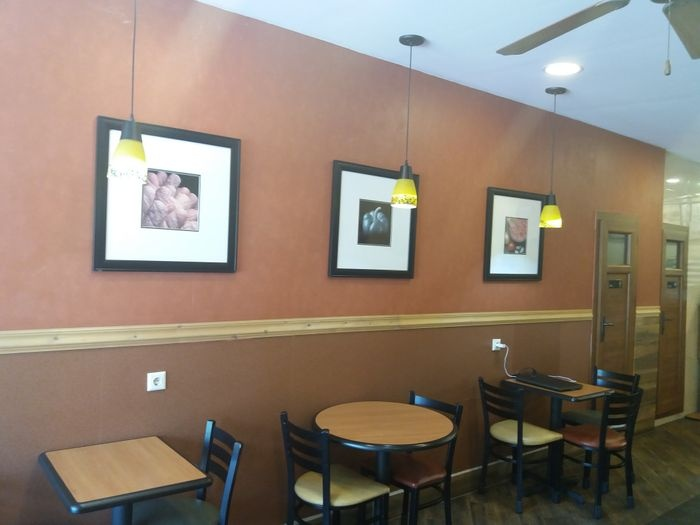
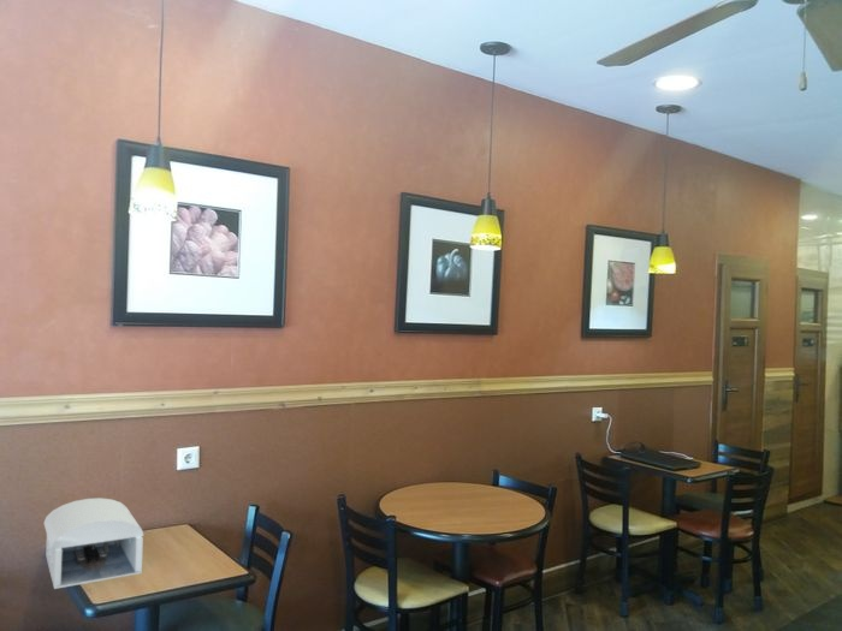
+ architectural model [42,496,146,590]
